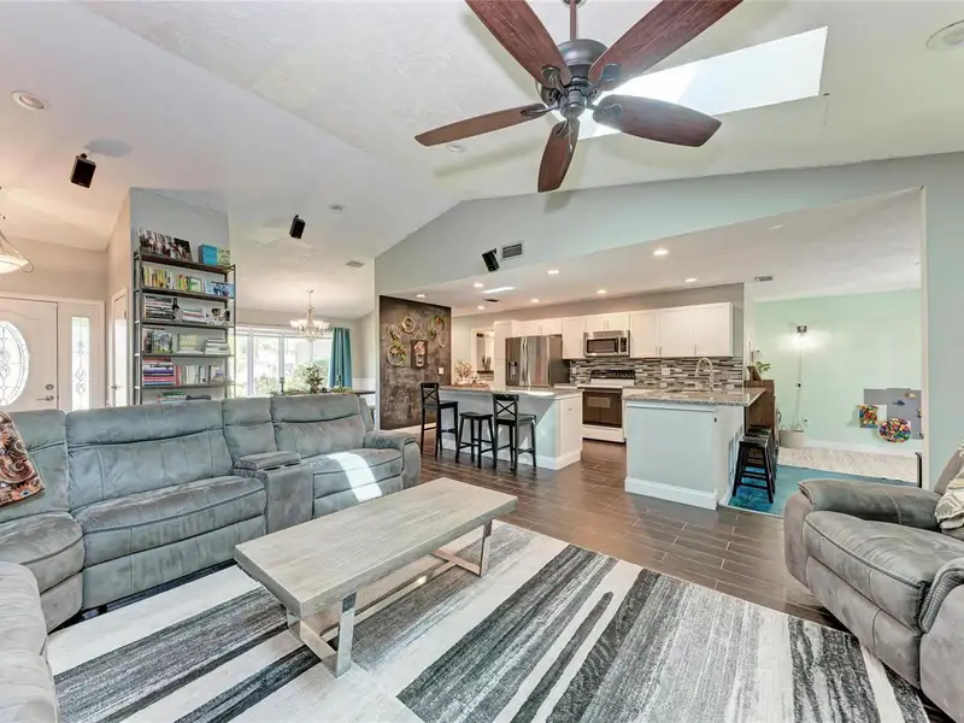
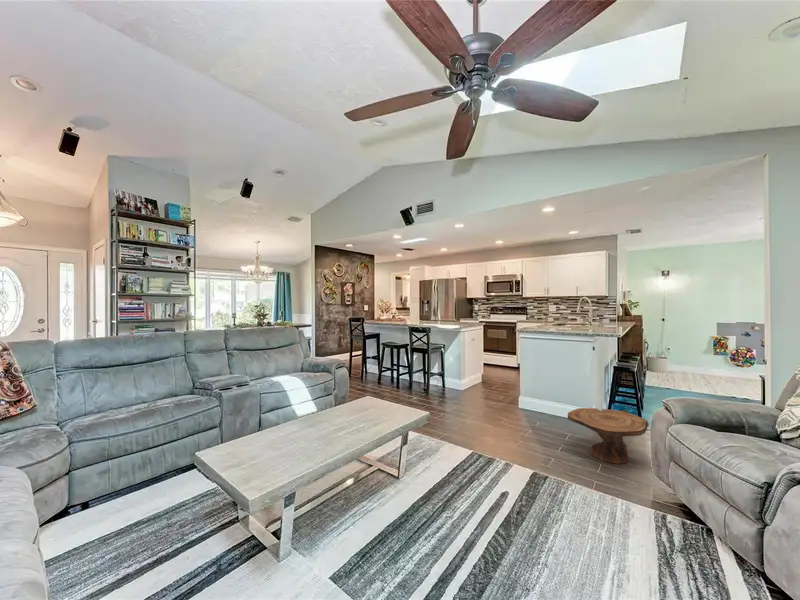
+ side table [567,407,650,465]
